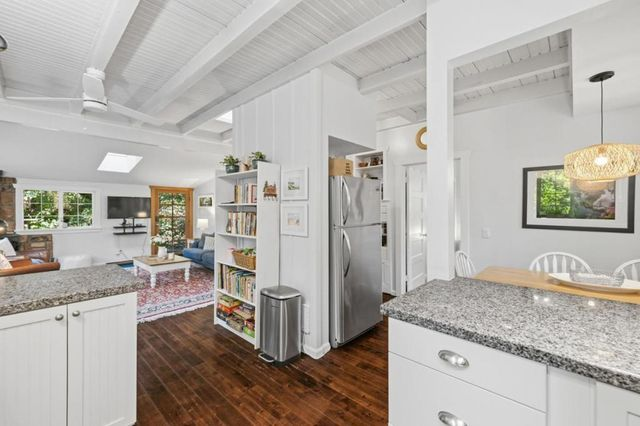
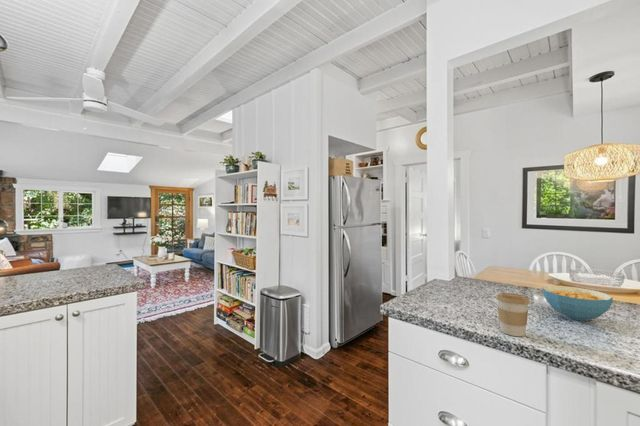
+ coffee cup [495,292,531,337]
+ cereal bowl [542,285,614,322]
